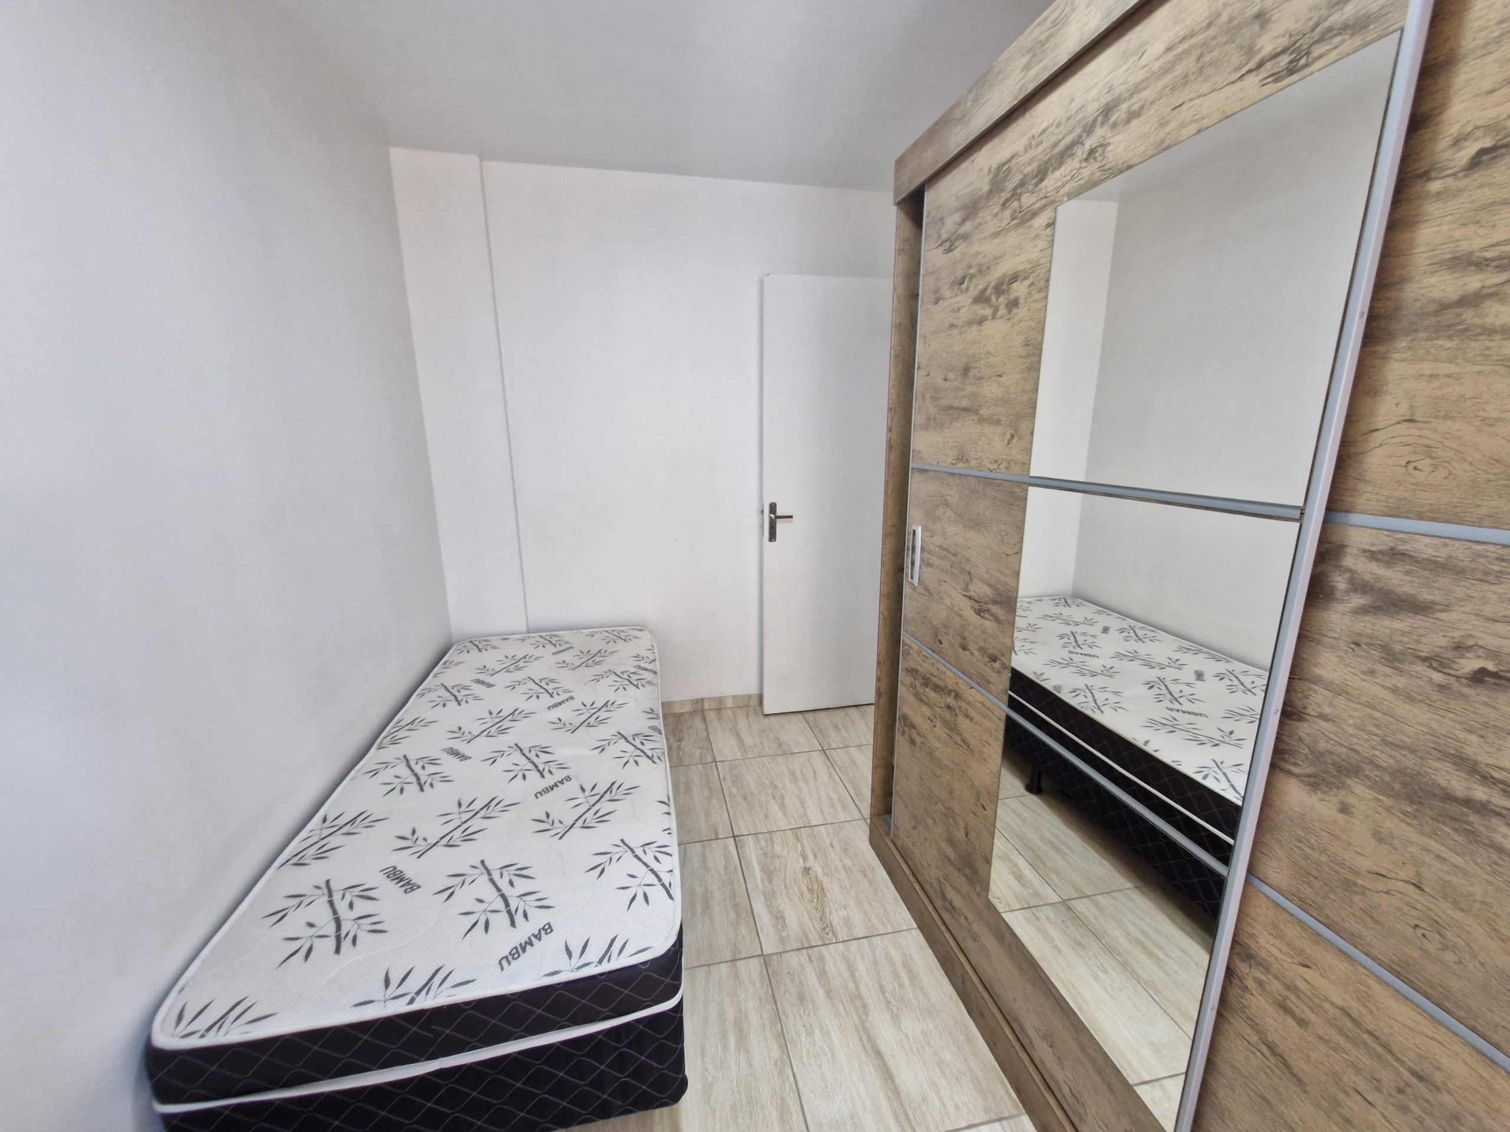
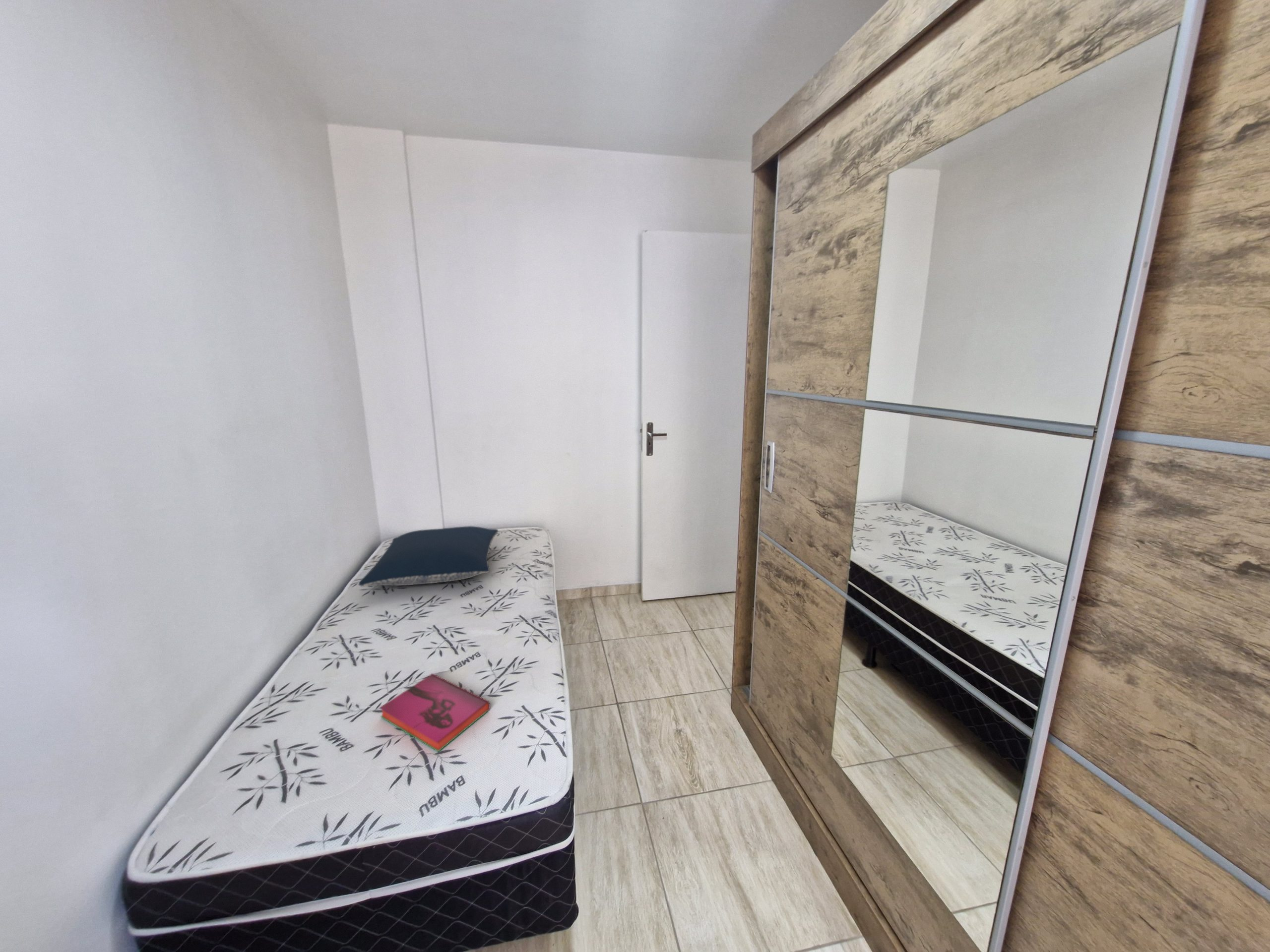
+ pillow [358,526,499,587]
+ hardback book [379,673,491,752]
